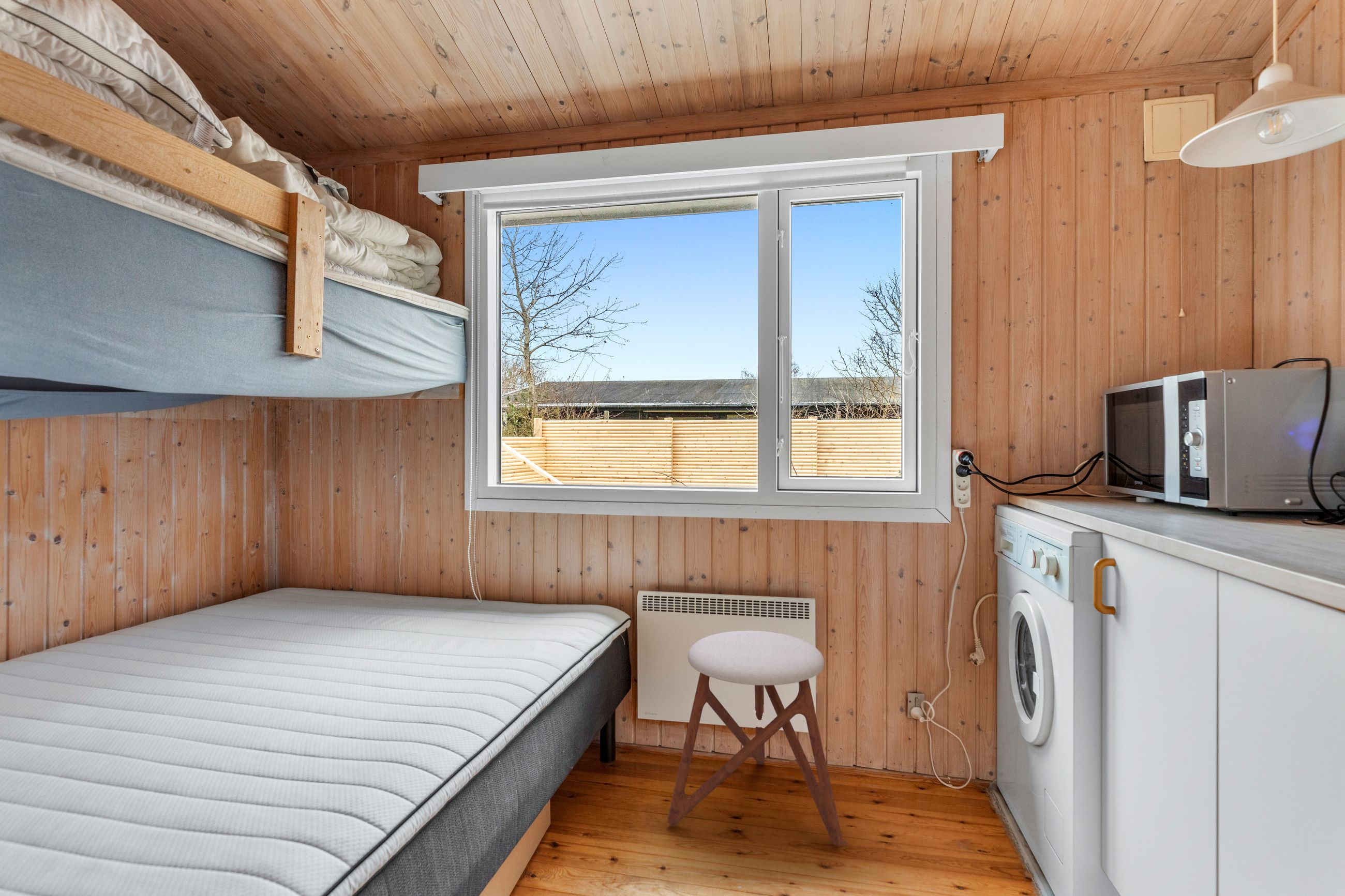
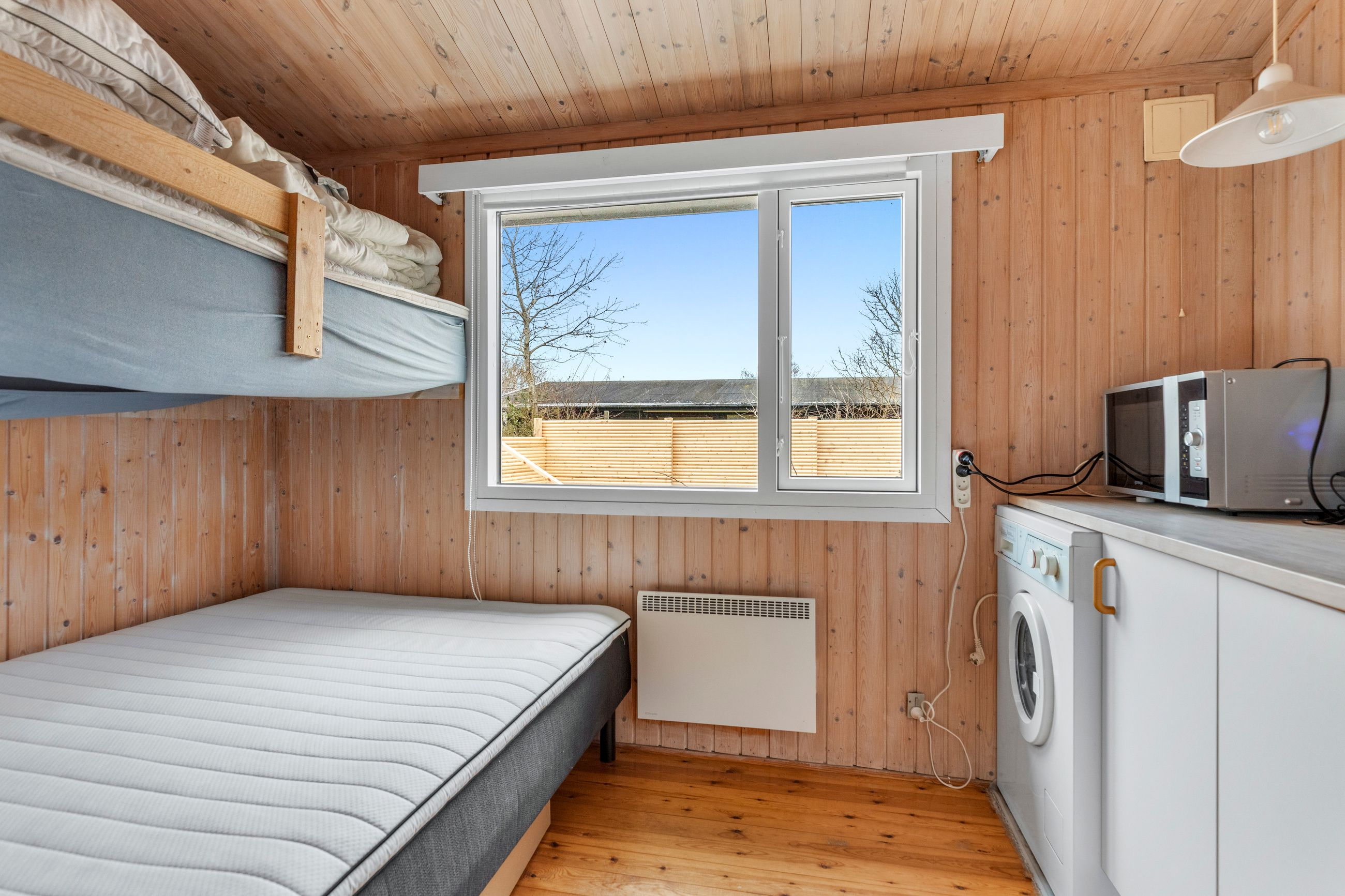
- stool [667,630,843,847]
